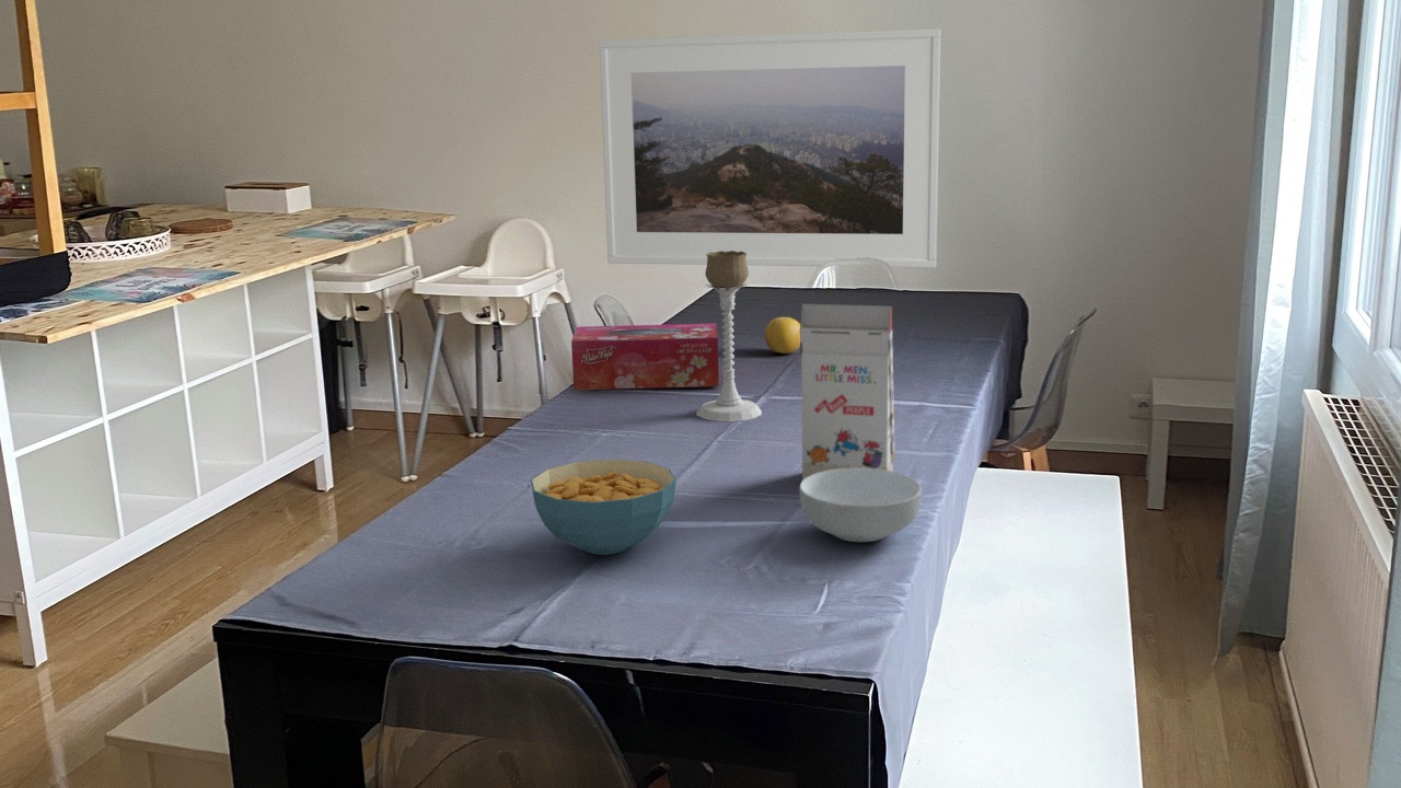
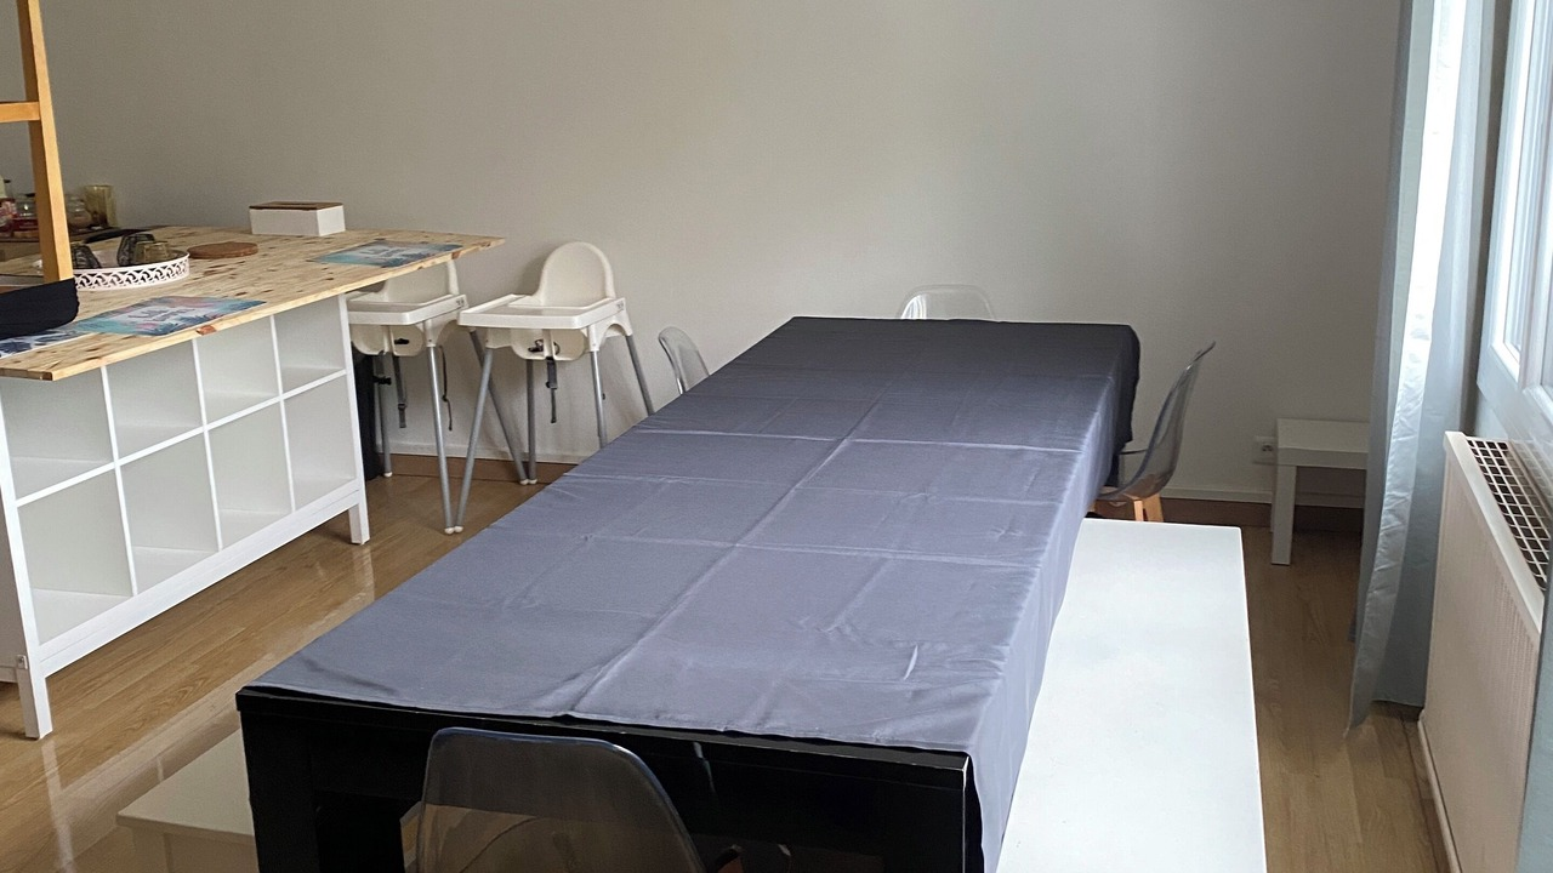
- candle holder [695,251,763,422]
- tissue box [570,323,720,391]
- cereal bowl [530,457,678,556]
- cereal bowl [798,468,923,543]
- fruit [764,316,801,355]
- gift box [799,303,896,482]
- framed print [598,27,942,269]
